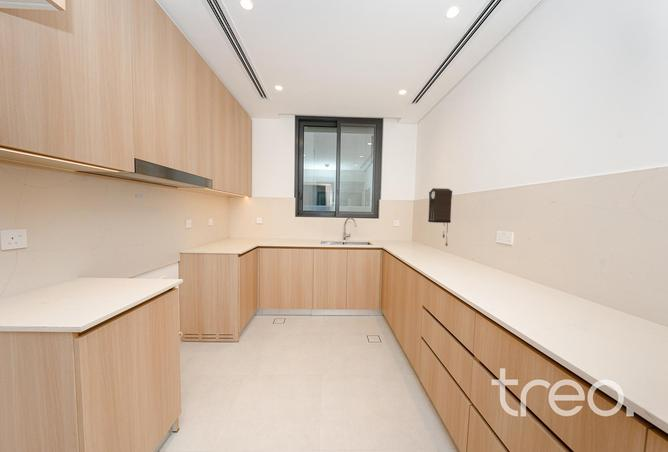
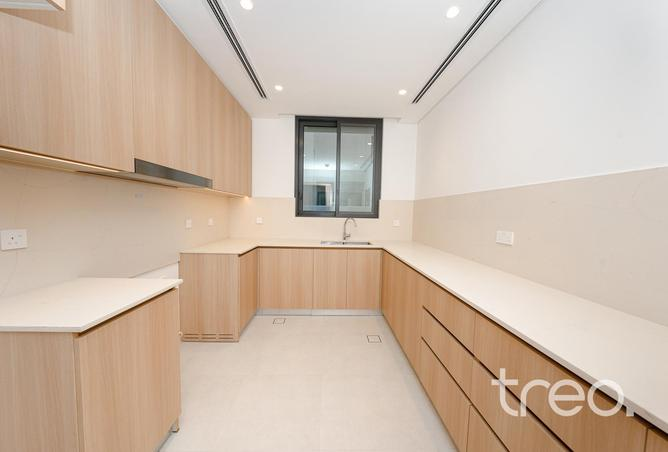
- pendulum clock [427,187,453,247]
